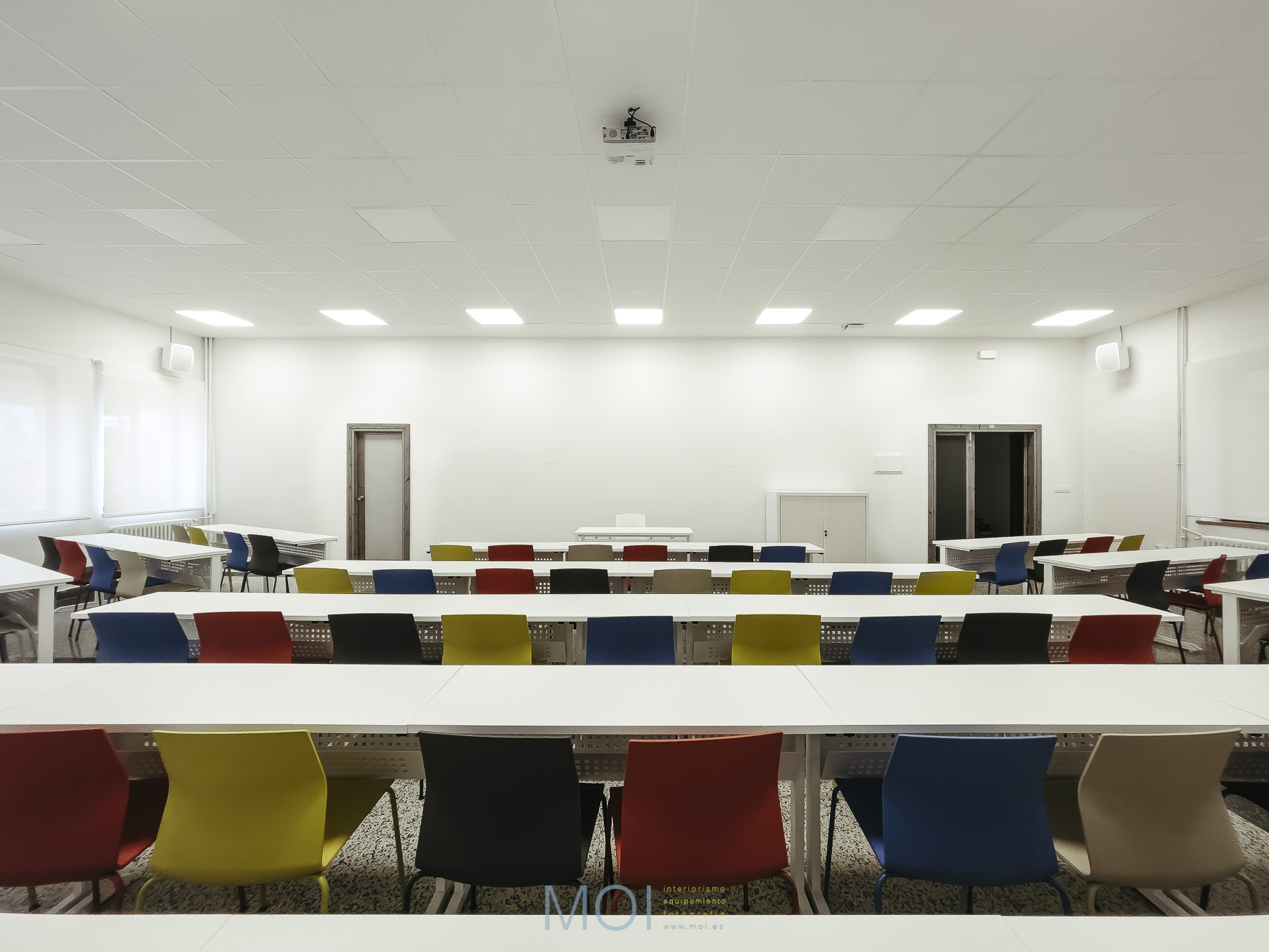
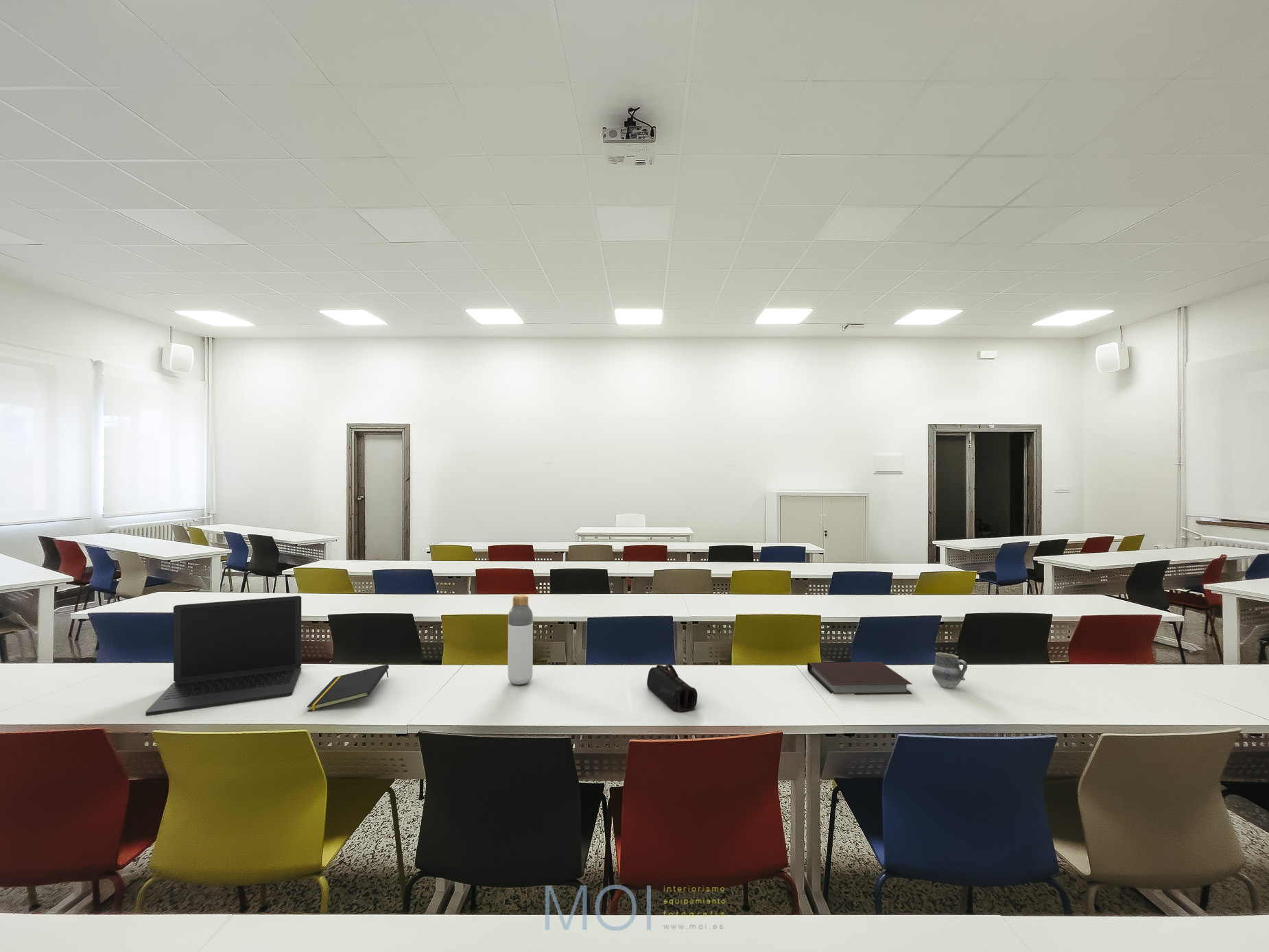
+ notebook [807,661,913,695]
+ pencil case [646,663,698,713]
+ cup [932,652,968,689]
+ notepad [306,664,390,712]
+ laptop [145,595,302,716]
+ bottle [507,593,534,685]
